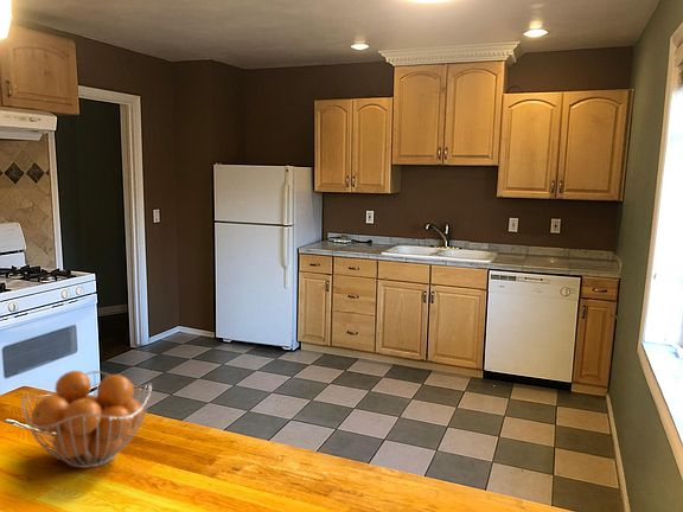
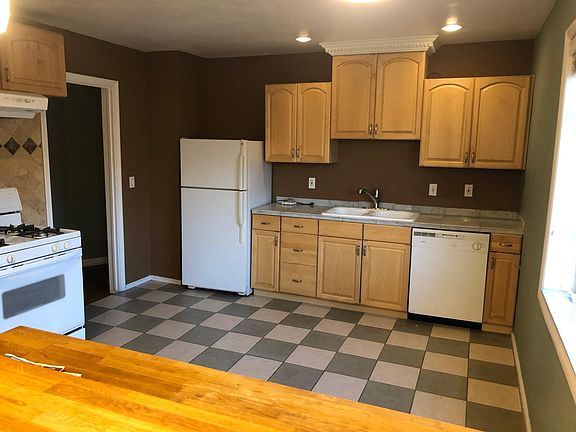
- fruit basket [20,370,153,469]
